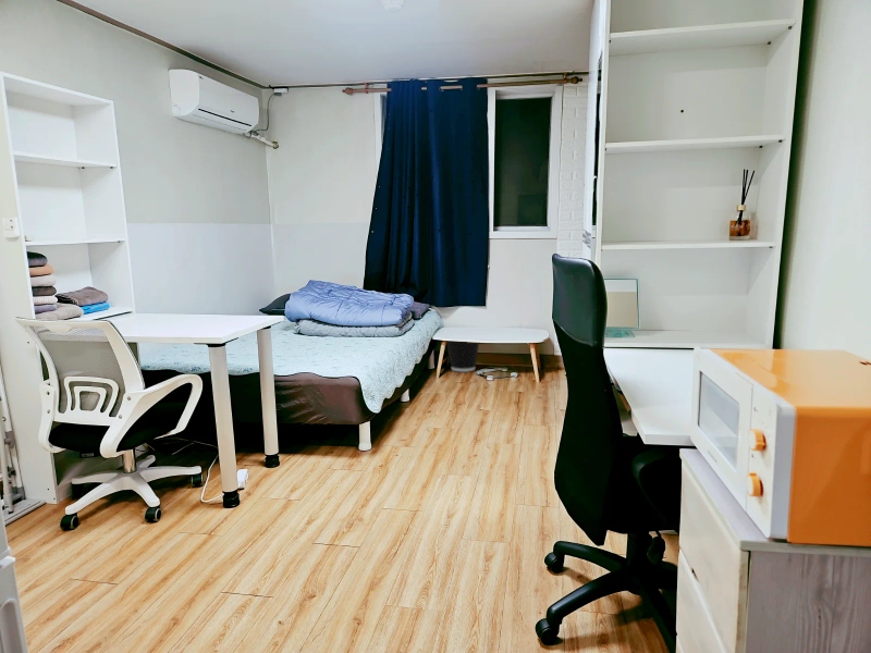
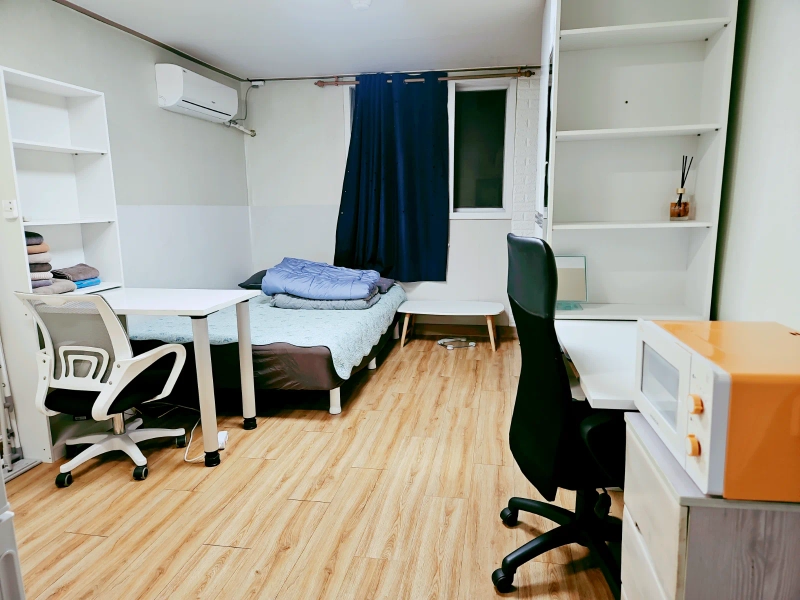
- wastebasket [446,341,480,372]
